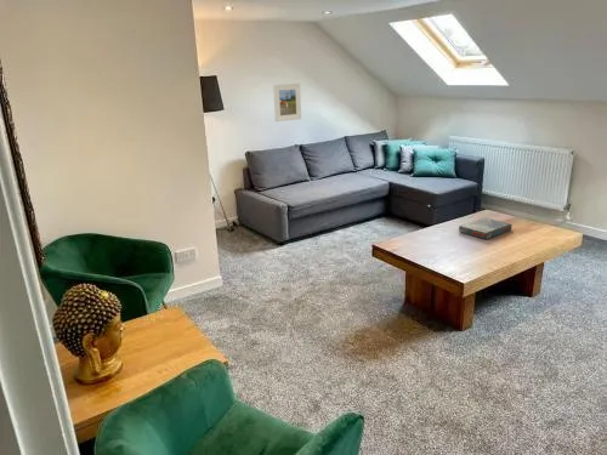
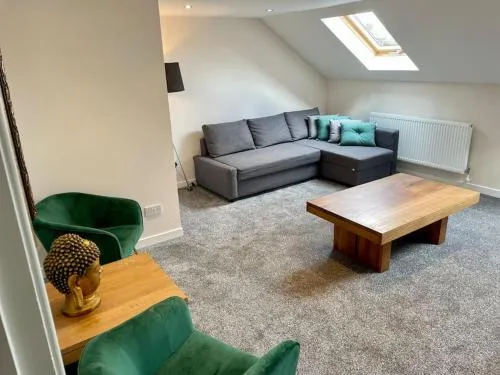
- board game [458,216,514,240]
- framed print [272,83,302,123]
